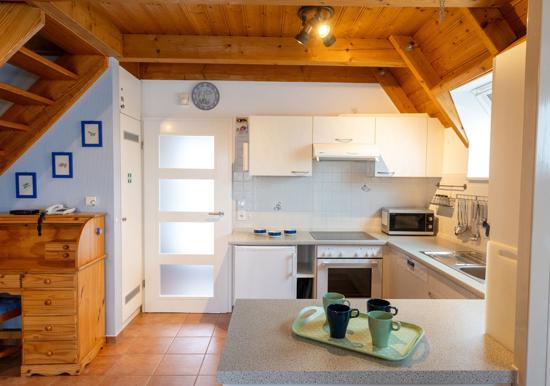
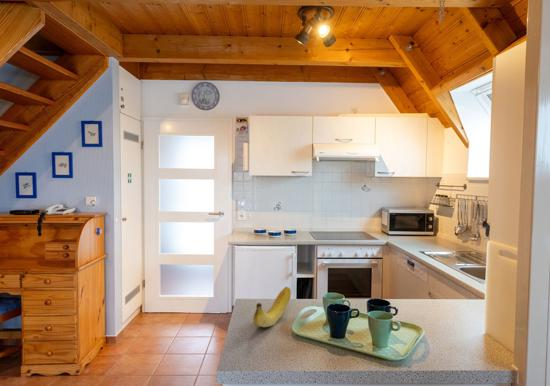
+ fruit [252,286,292,328]
